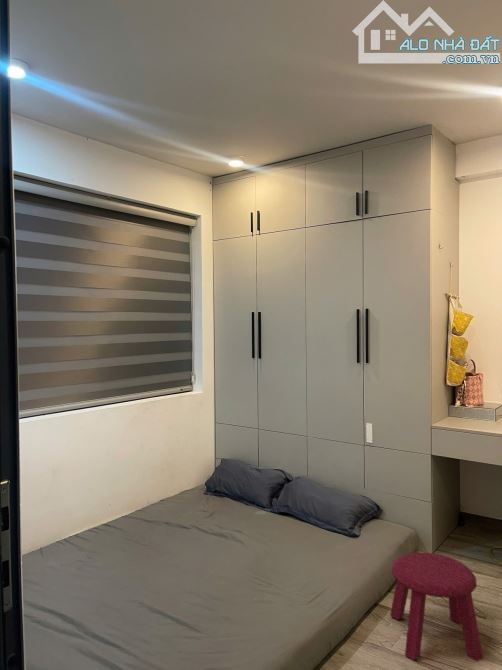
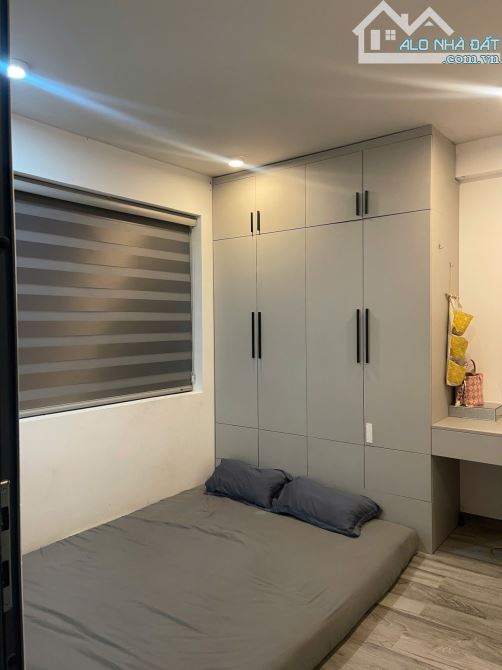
- stool [389,551,484,662]
